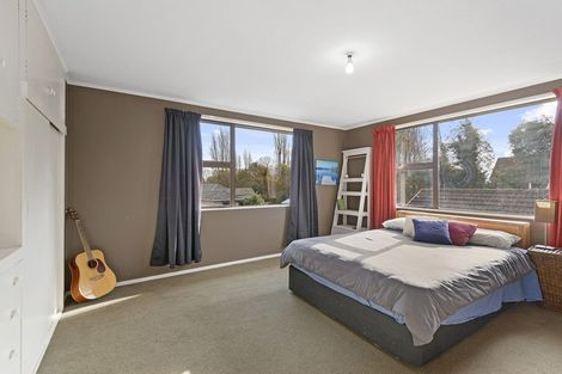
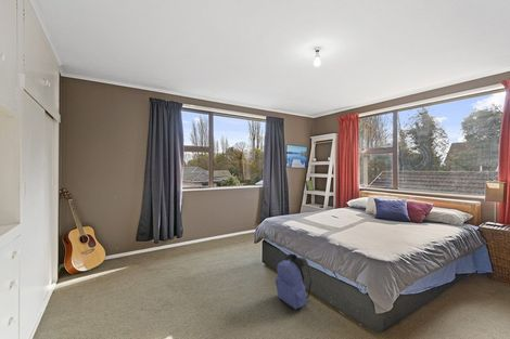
+ backpack [275,253,313,311]
